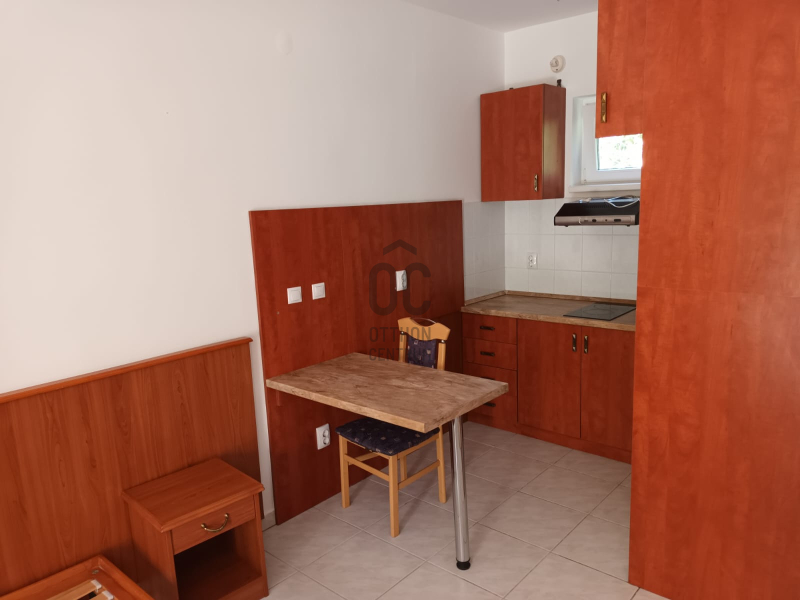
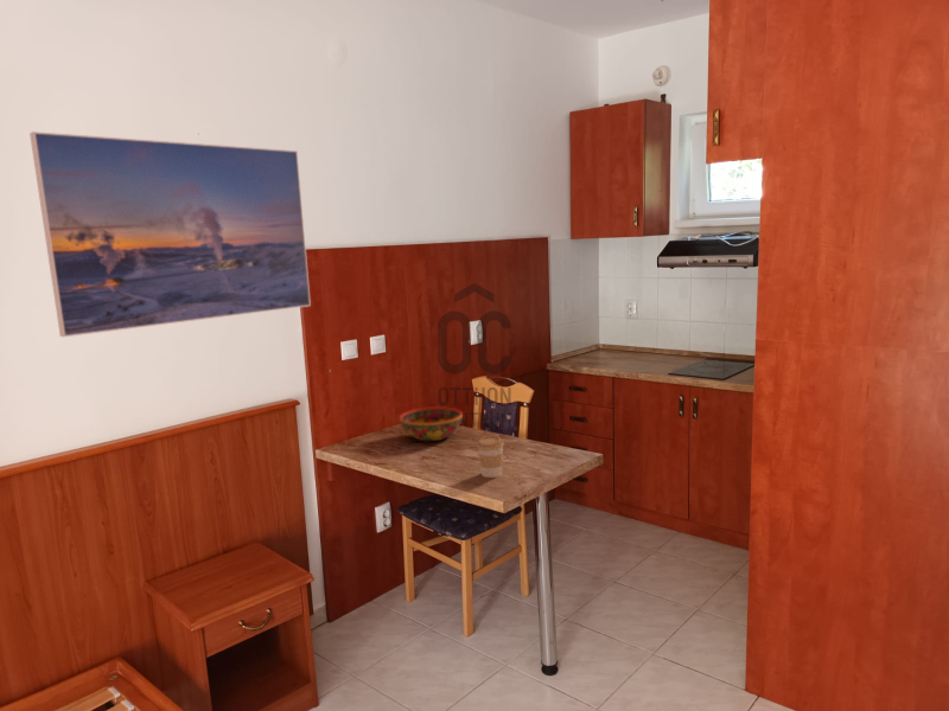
+ bowl [399,405,464,442]
+ coffee cup [476,435,505,479]
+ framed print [28,130,312,338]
